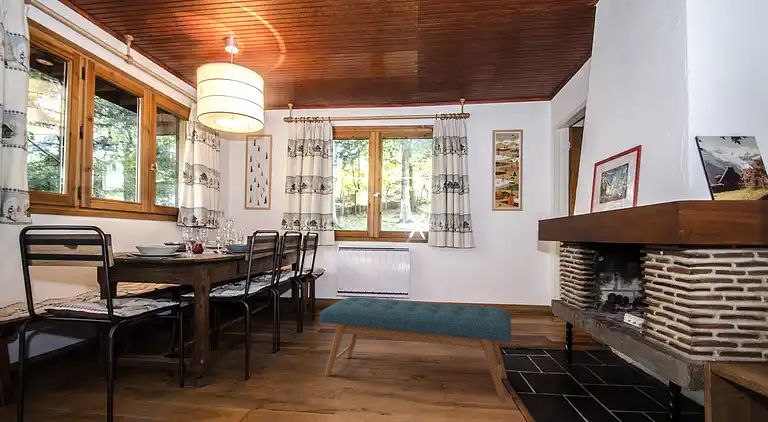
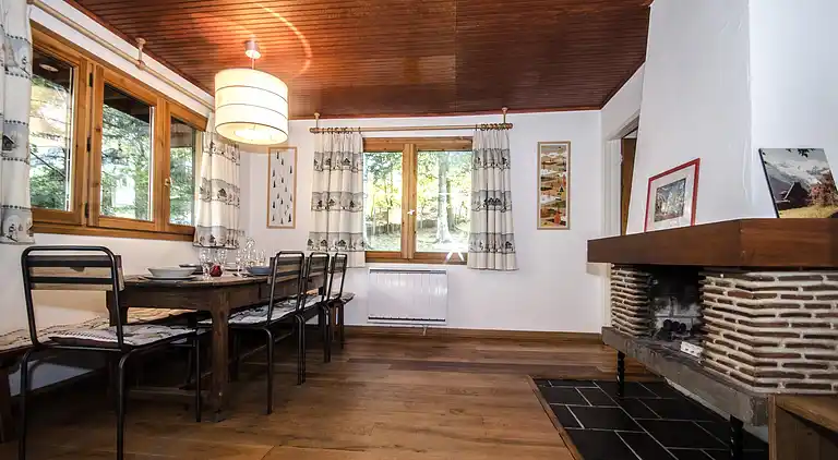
- bench [319,296,512,404]
